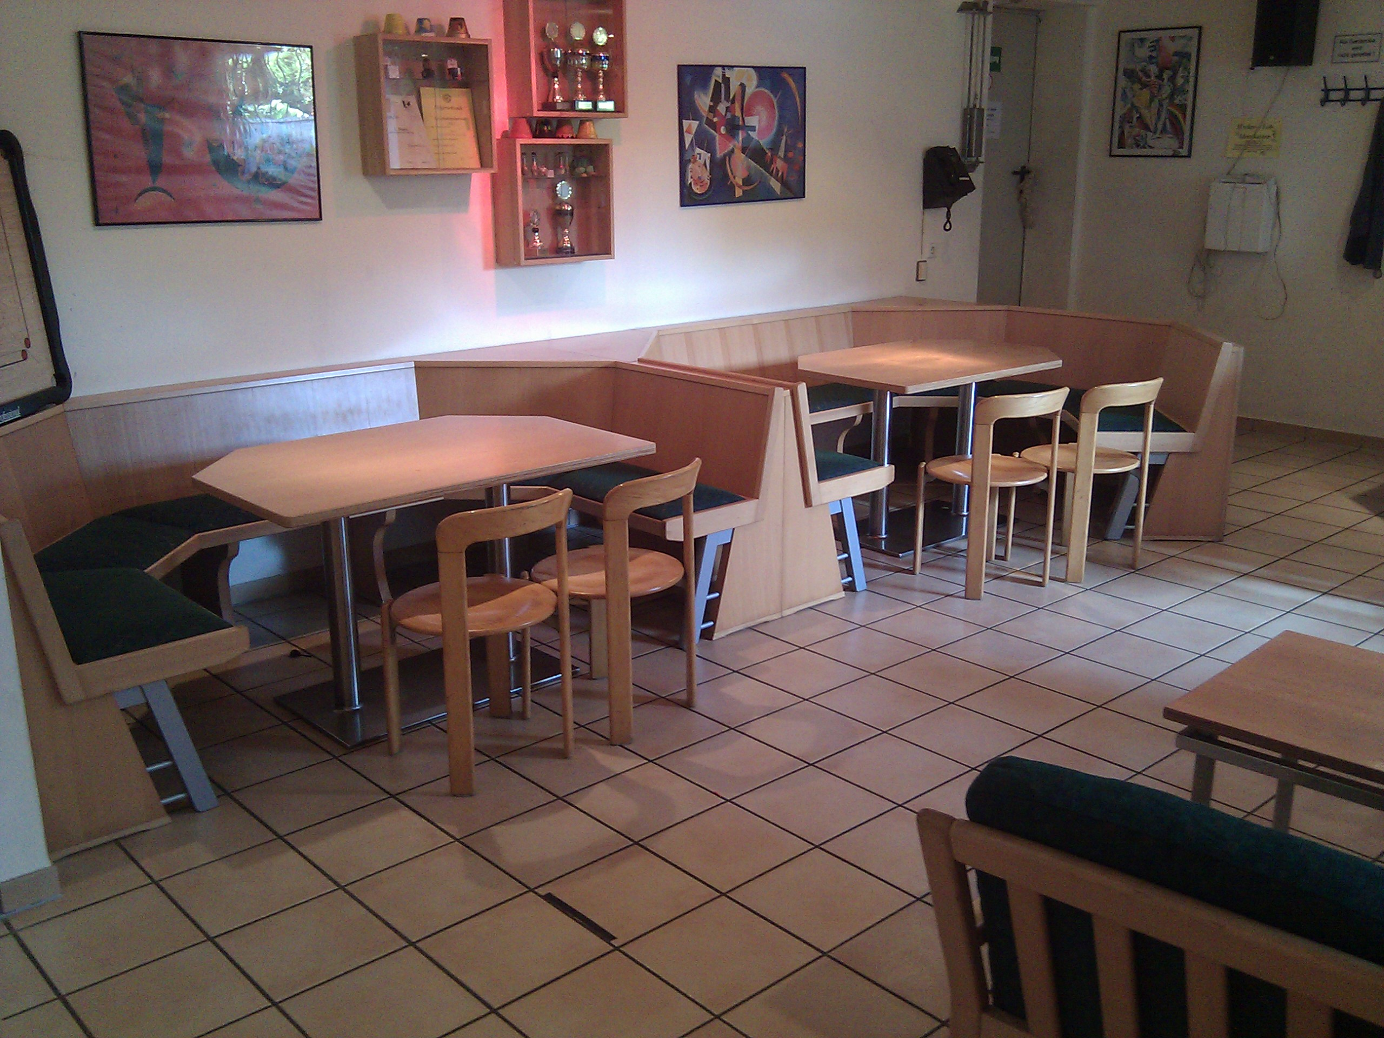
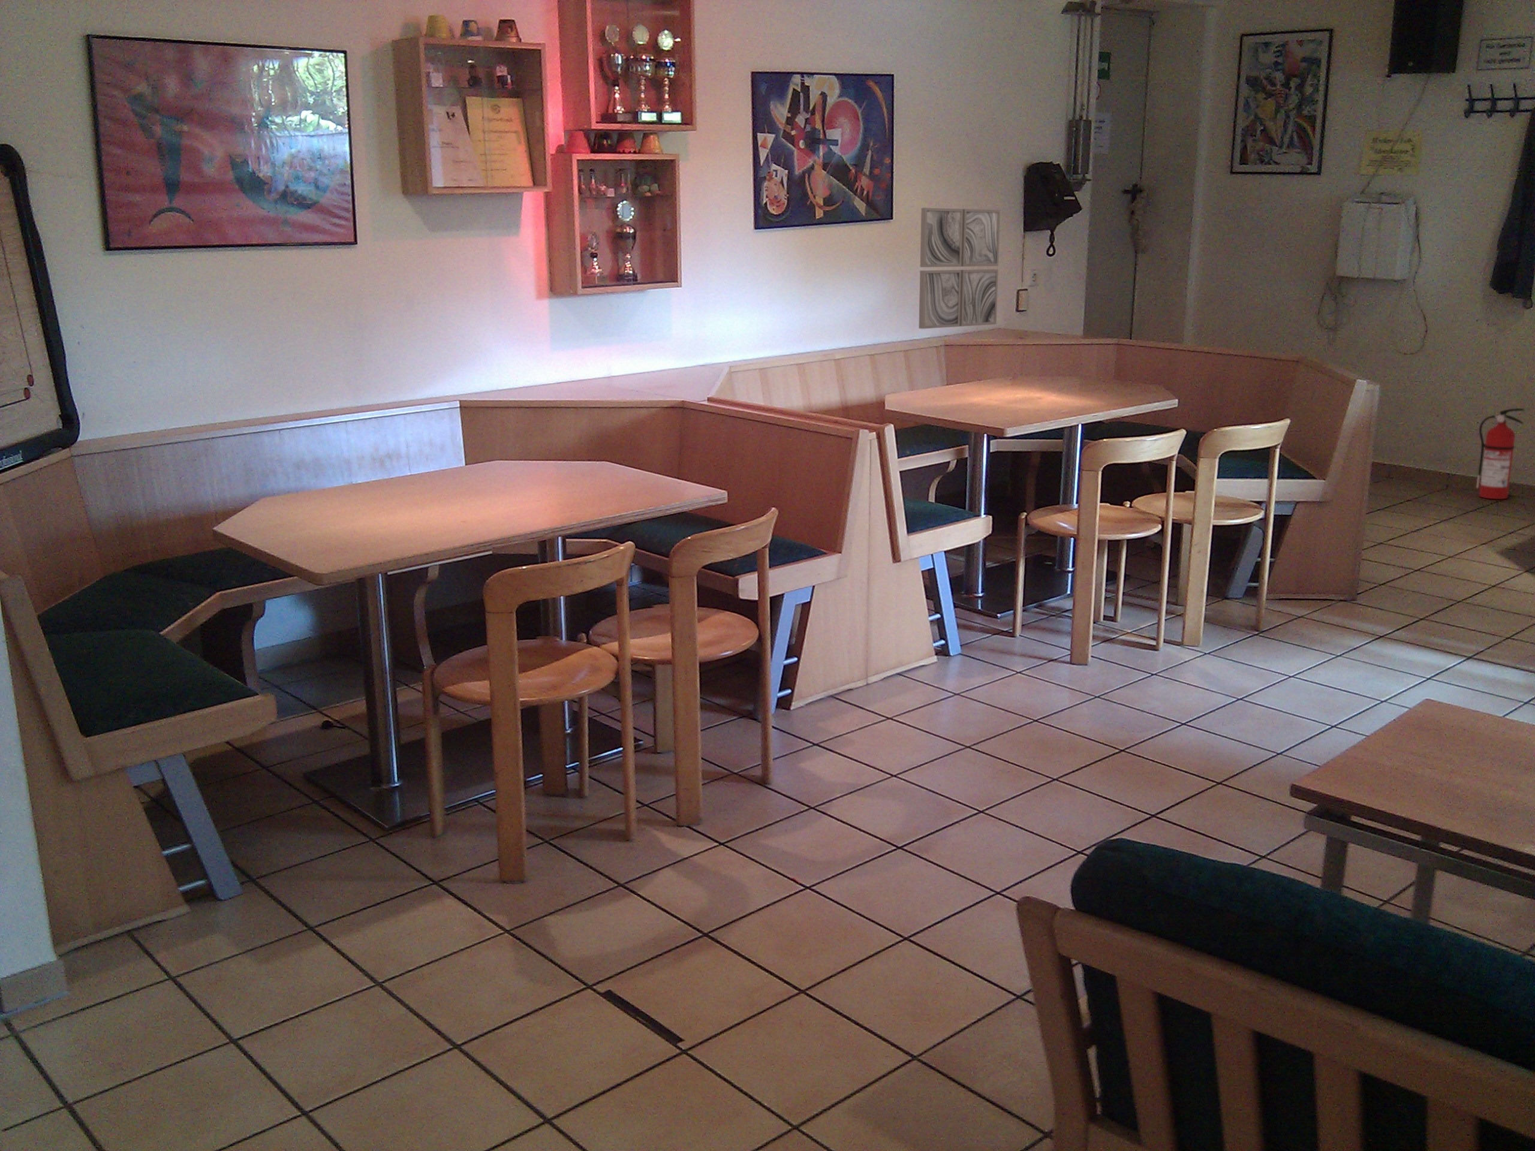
+ fire extinguisher [1476,407,1527,501]
+ wall art [919,208,1001,329]
